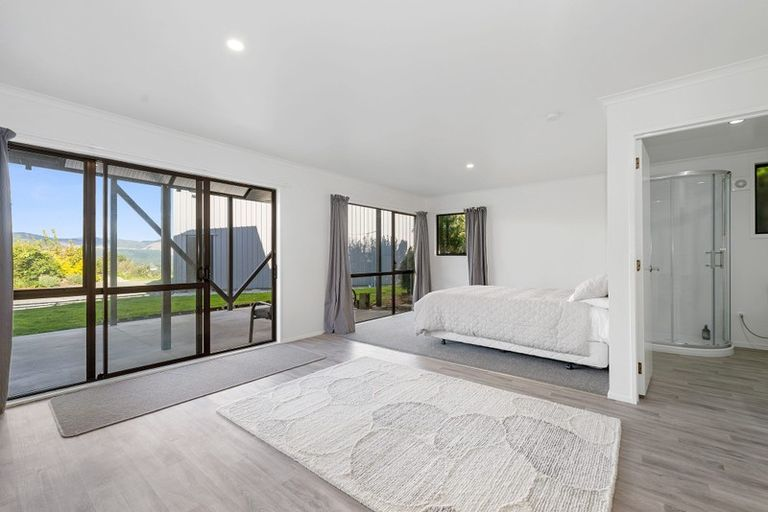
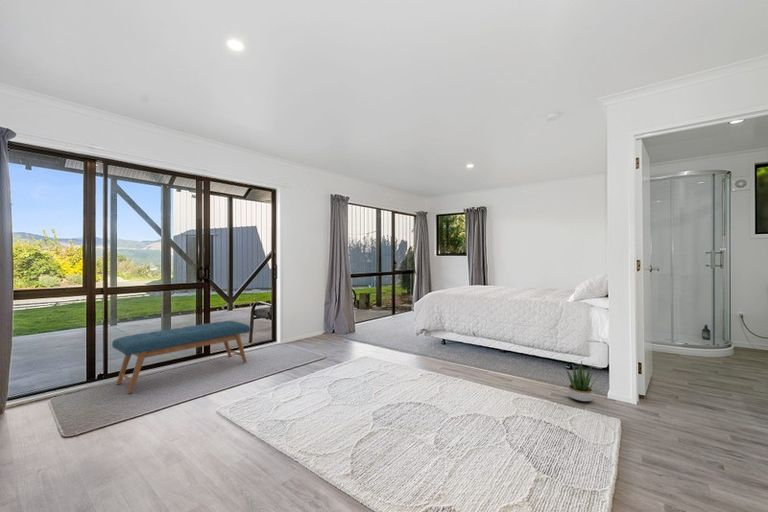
+ bench [111,320,251,394]
+ potted plant [561,359,602,403]
